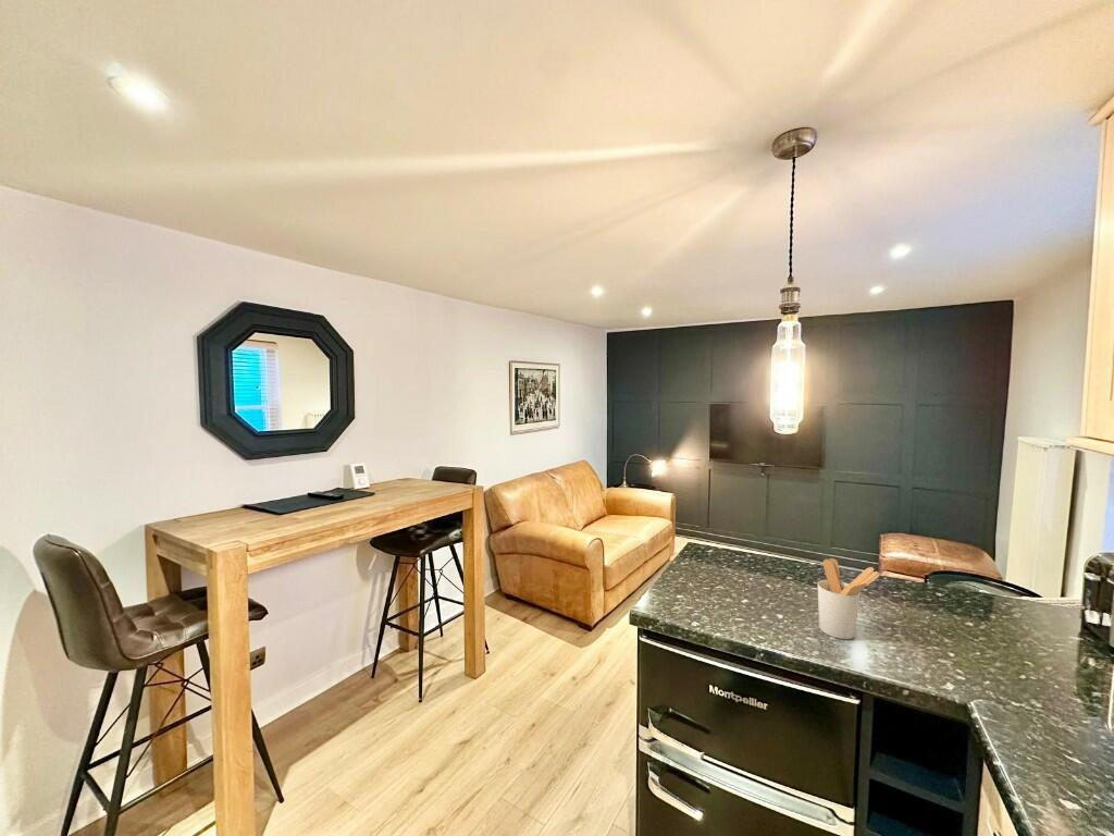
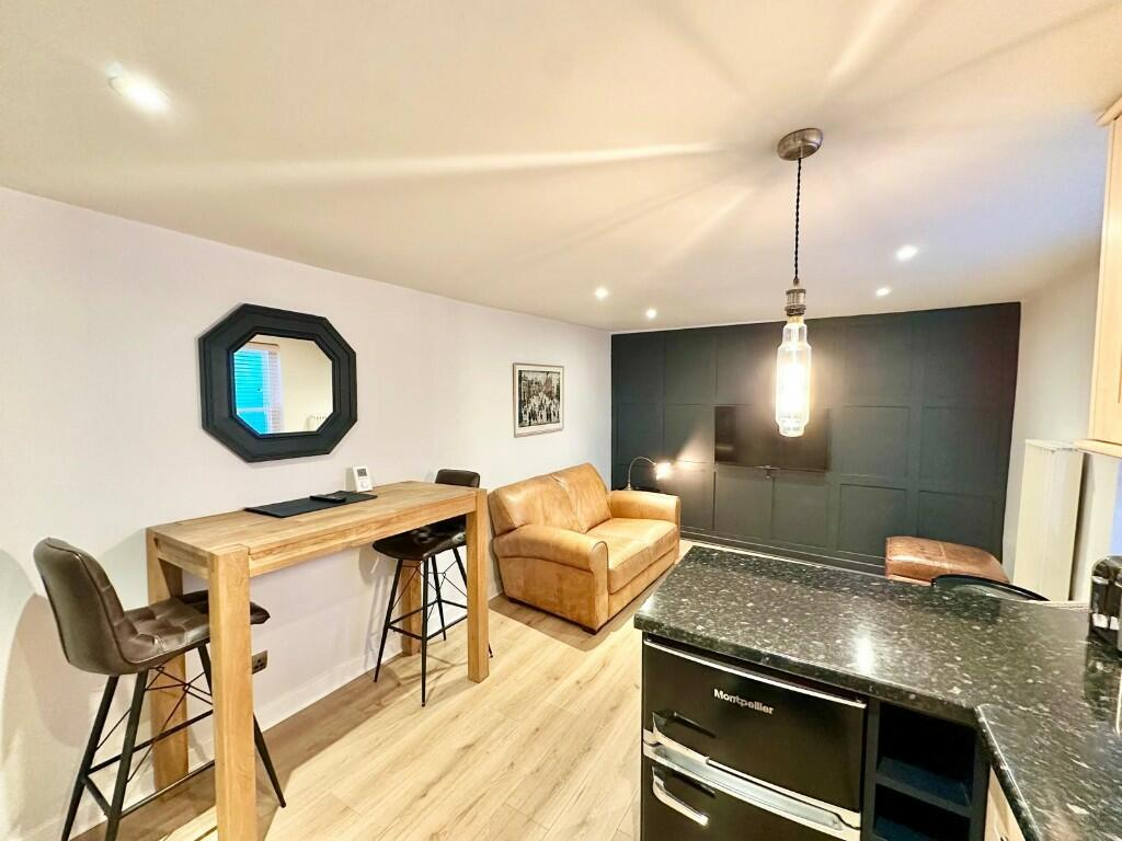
- utensil holder [817,557,880,640]
